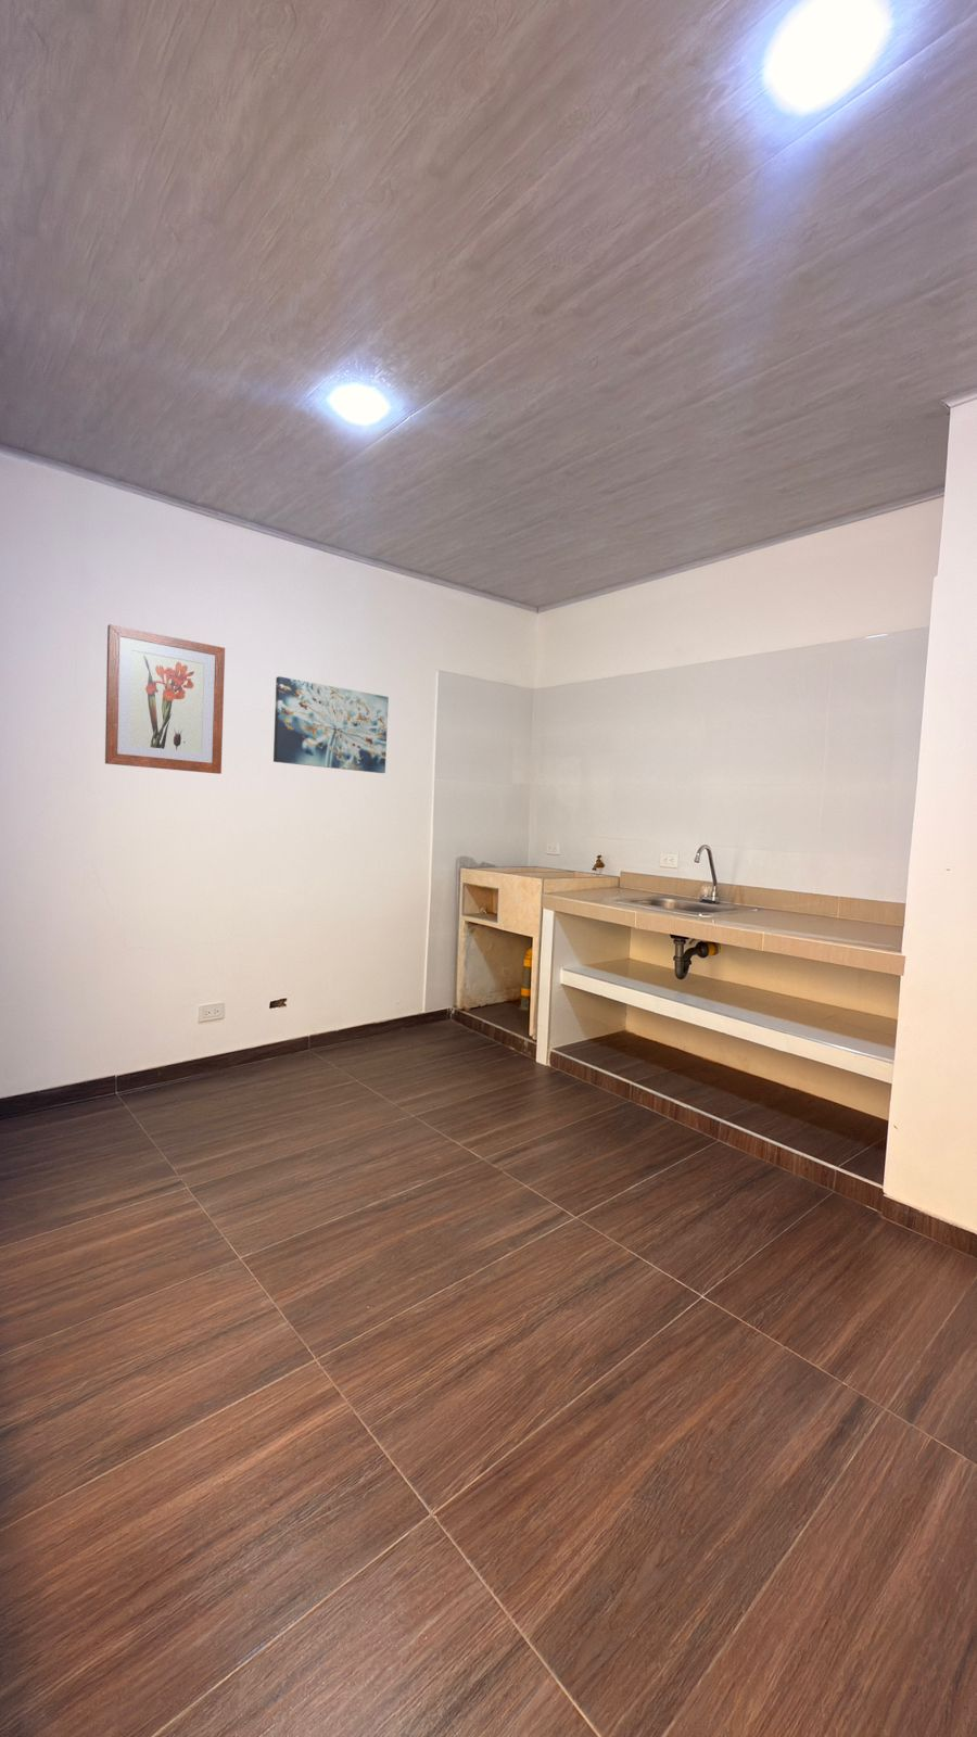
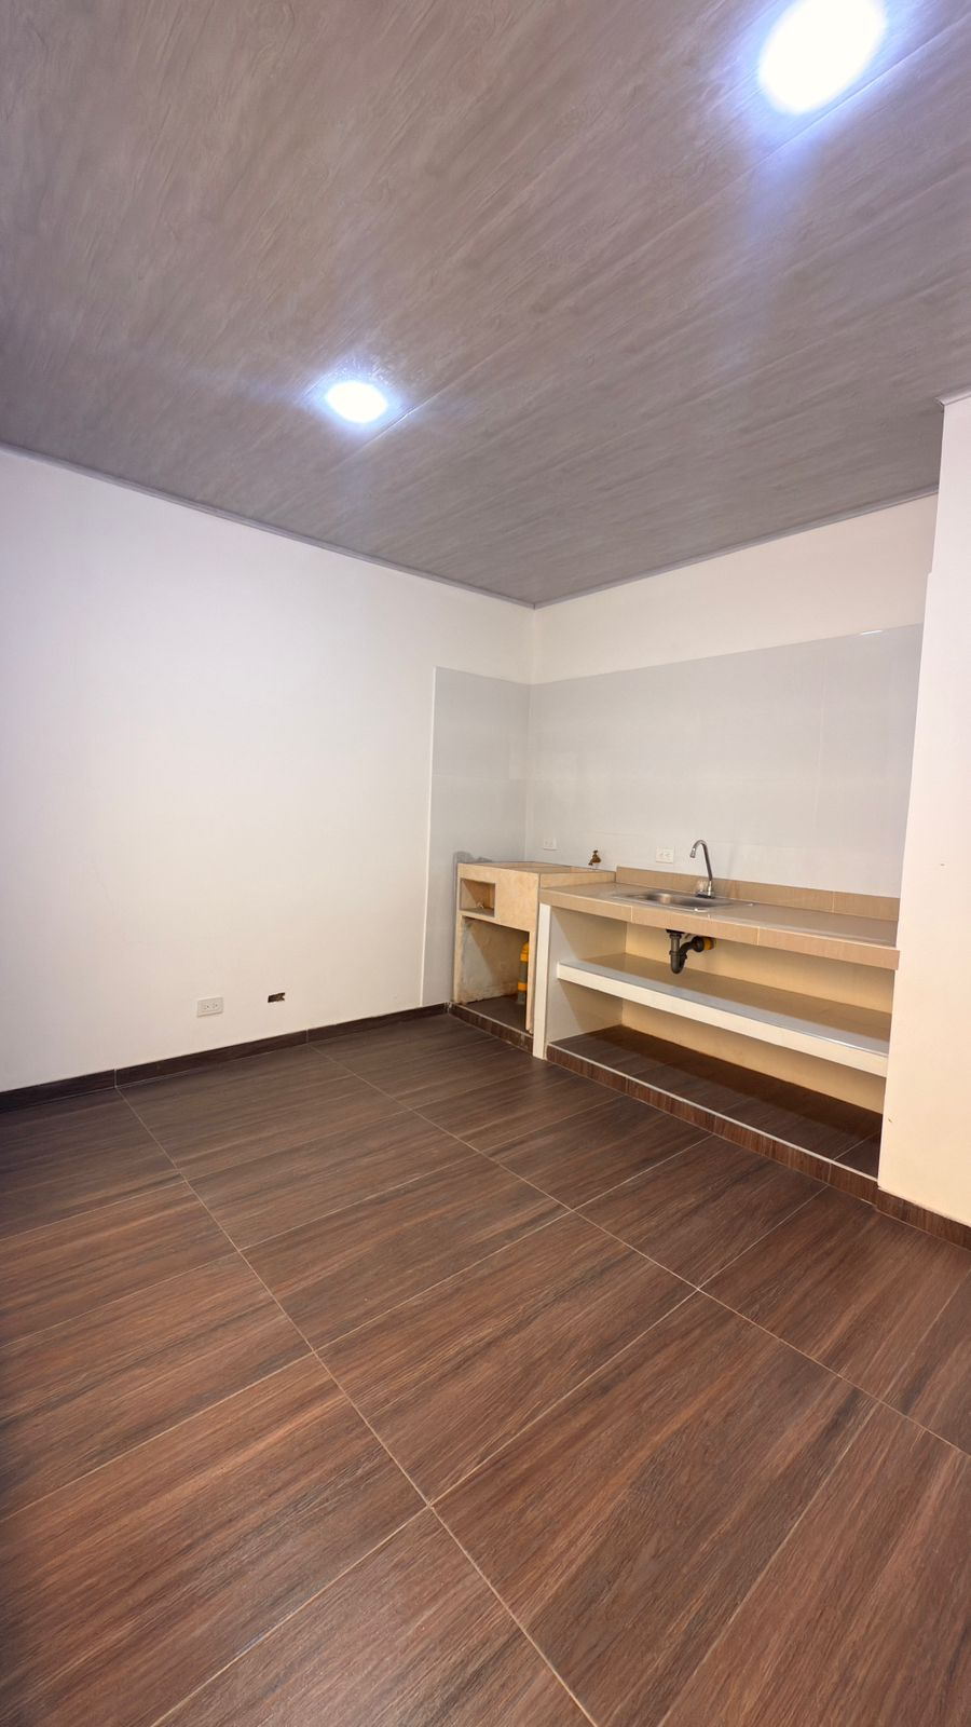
- wall art [104,623,225,775]
- wall art [272,675,390,774]
